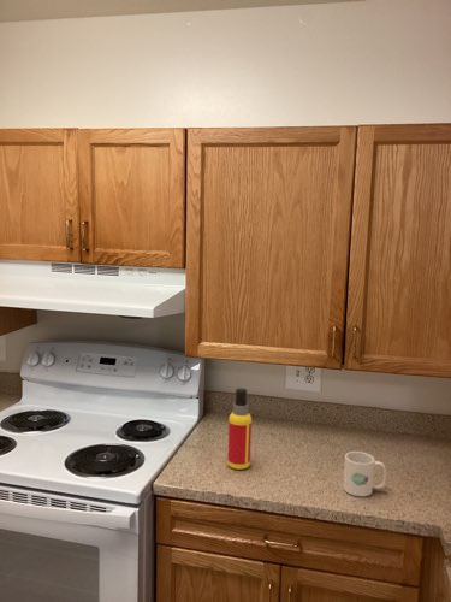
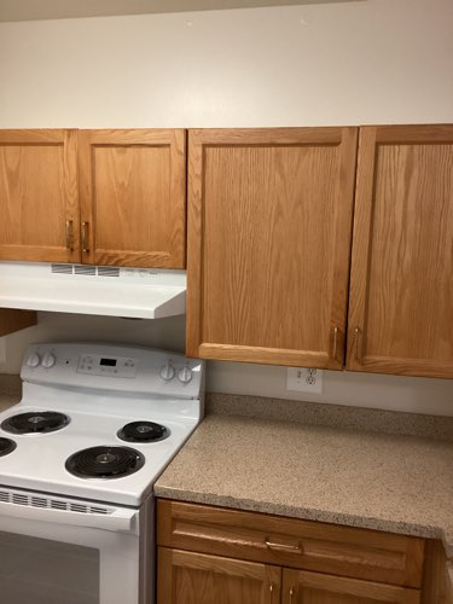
- mug [342,450,387,497]
- spray bottle [226,388,253,471]
